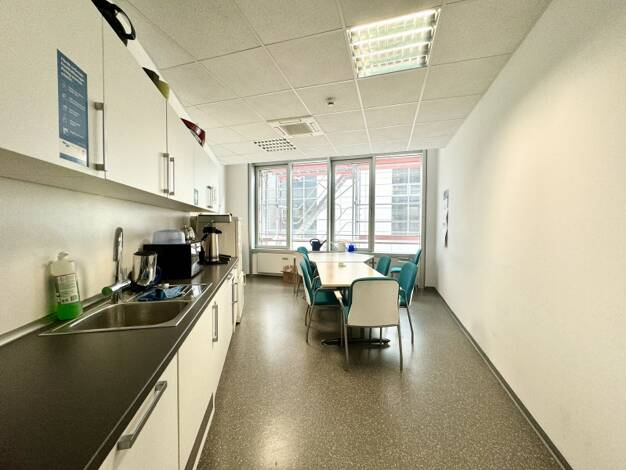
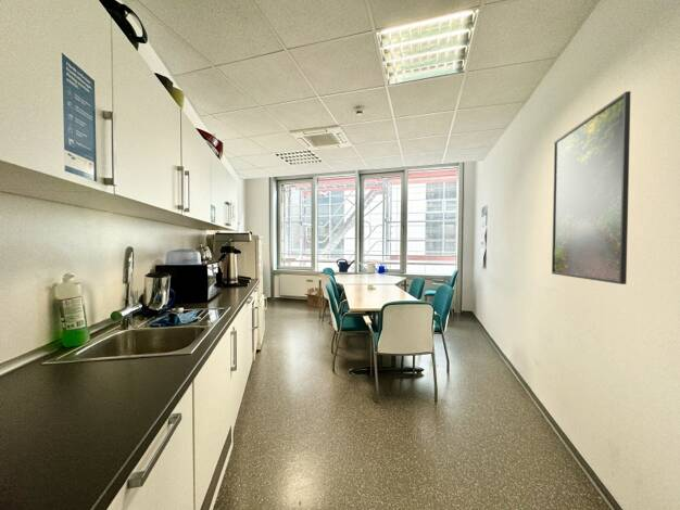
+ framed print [551,90,632,285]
